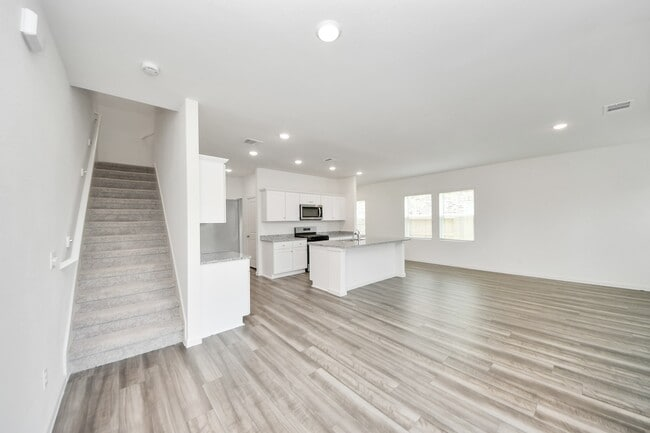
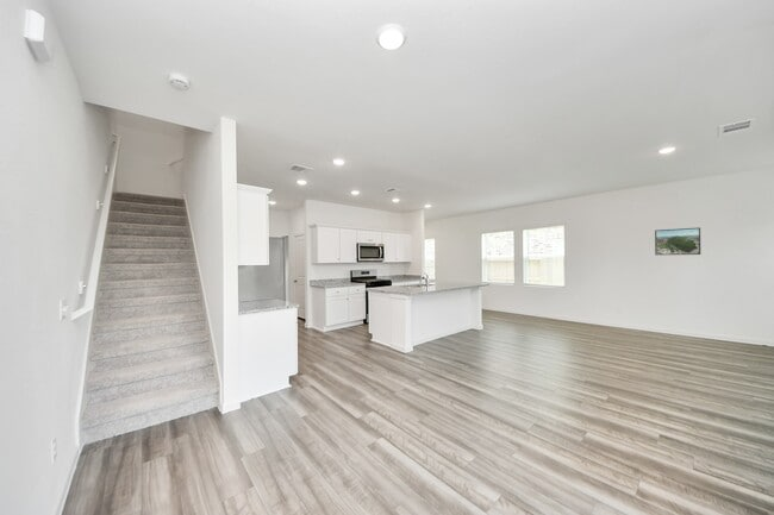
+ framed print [654,226,701,256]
